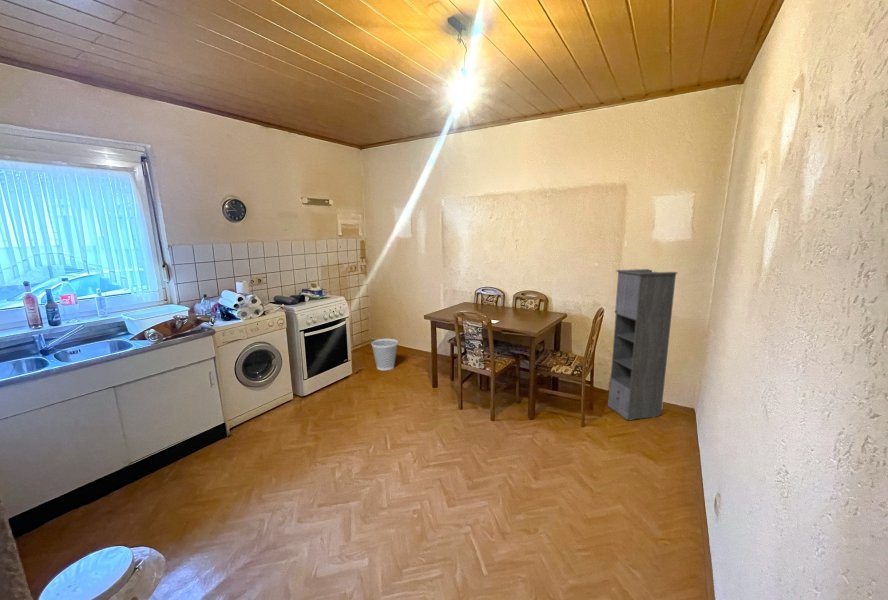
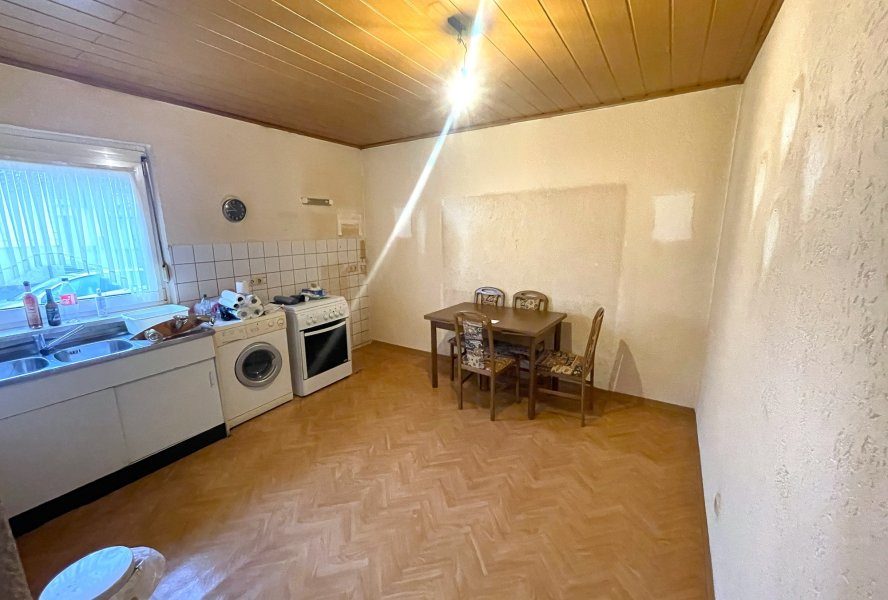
- wastebasket [370,338,399,371]
- storage cabinet [607,268,679,421]
